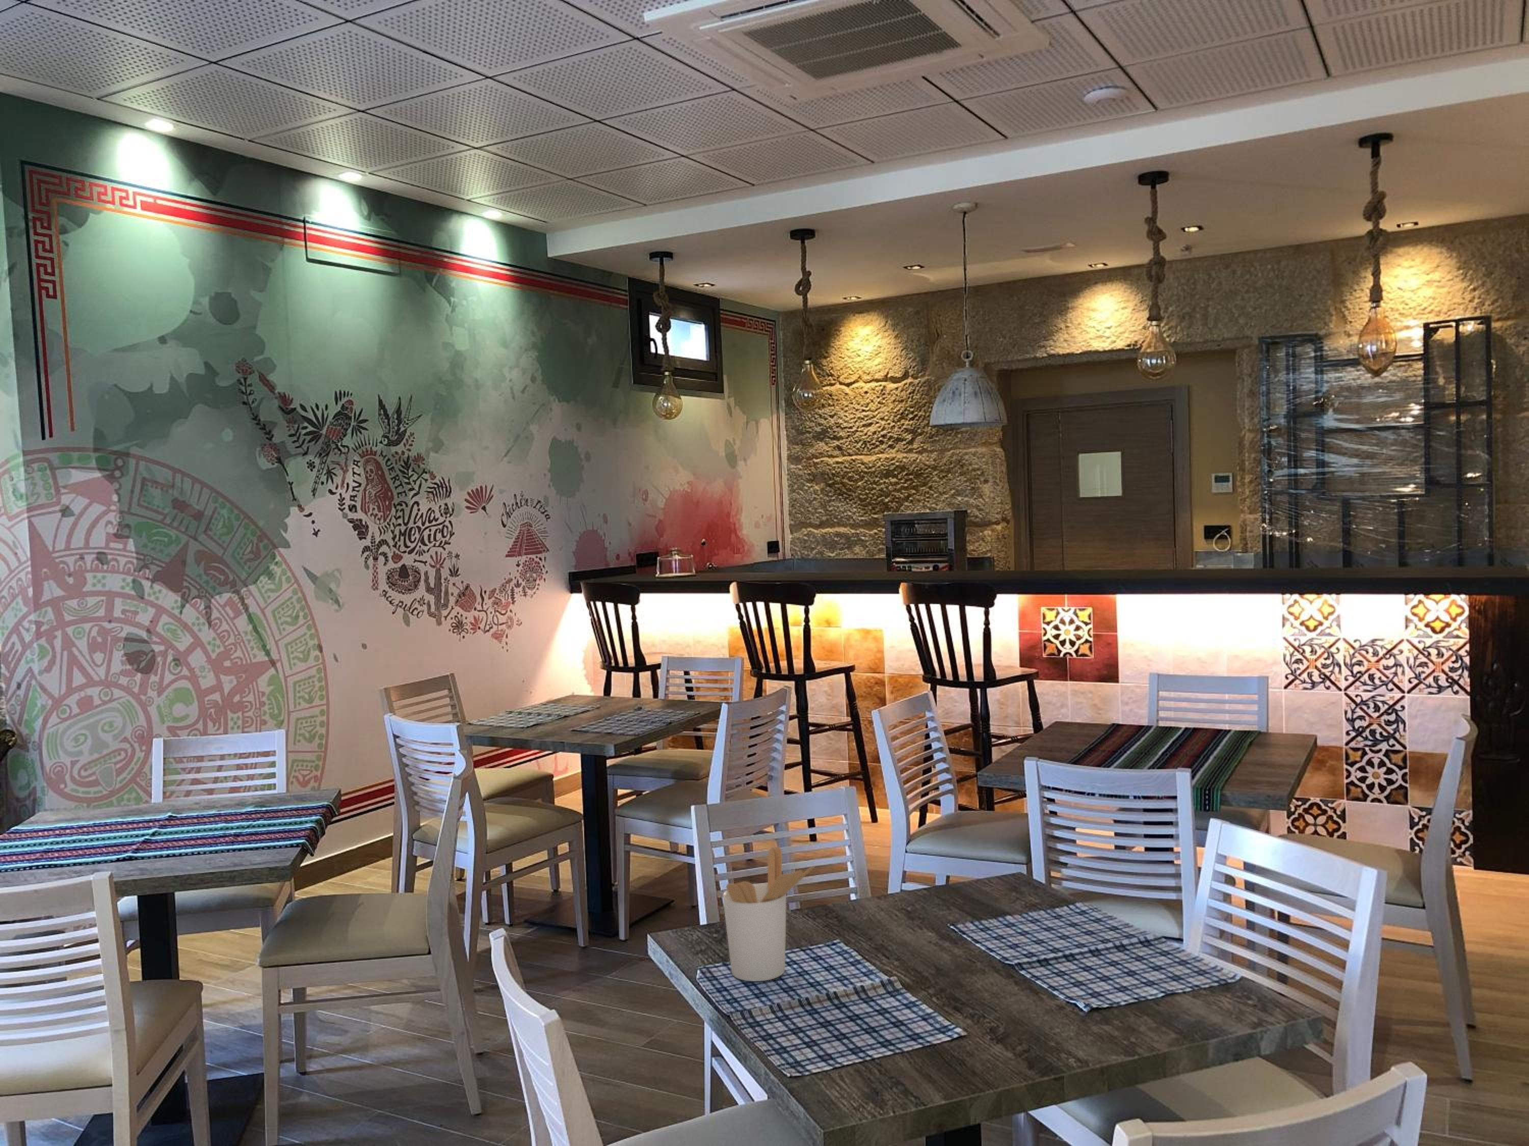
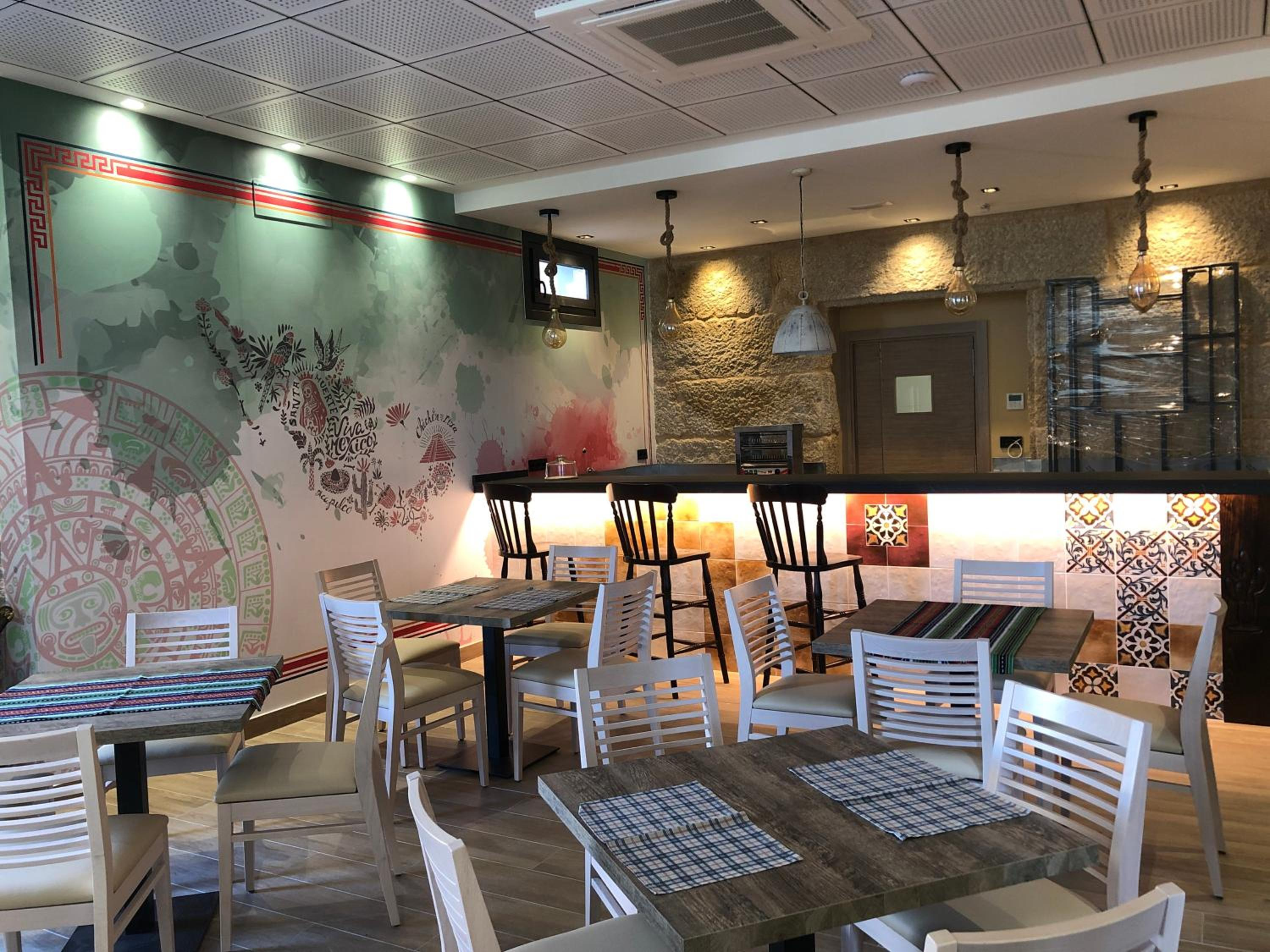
- utensil holder [722,846,815,982]
